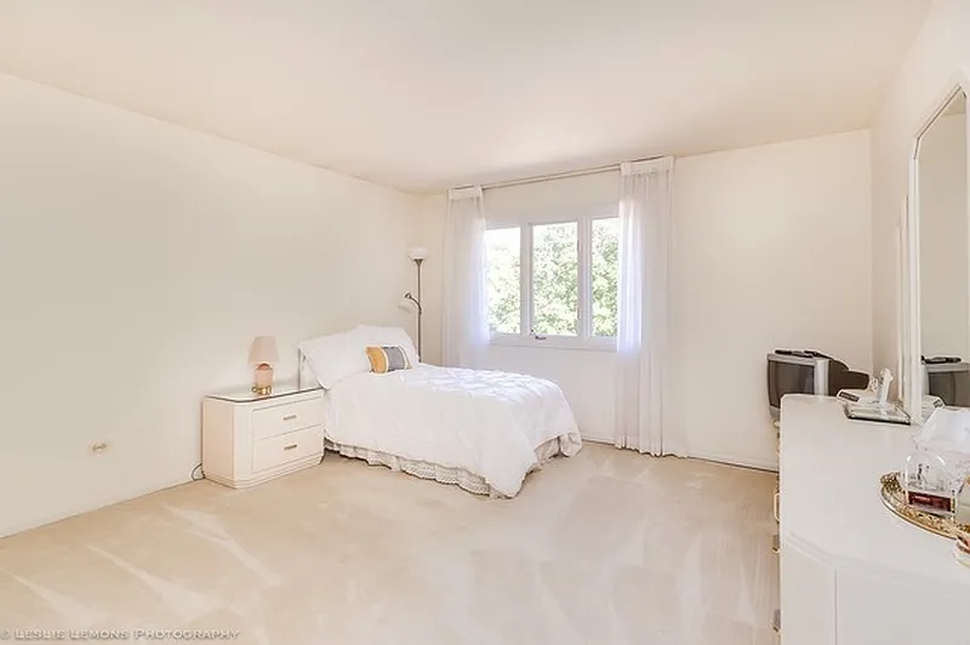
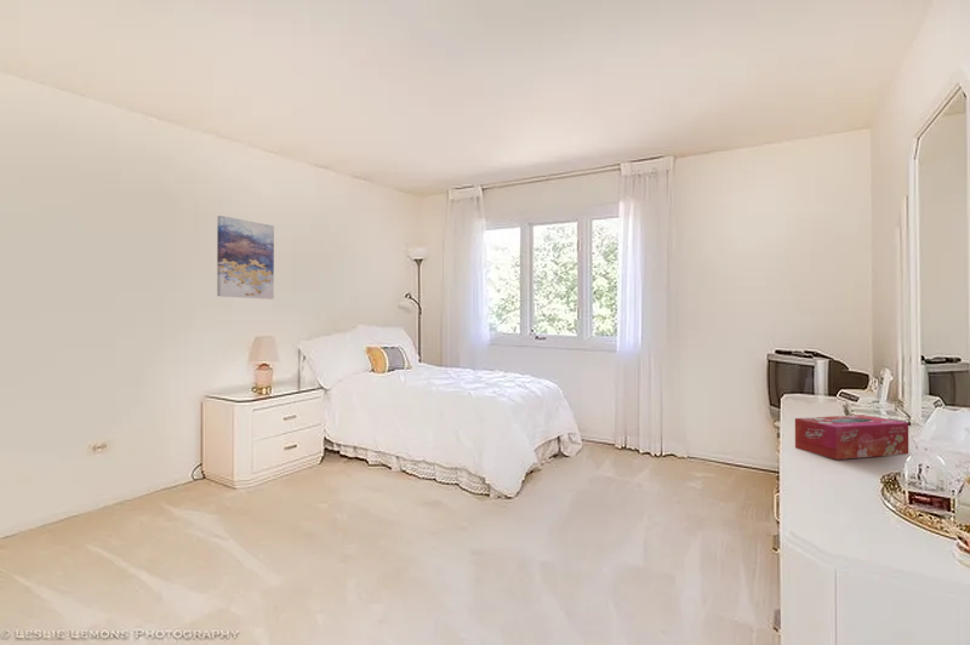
+ wall art [216,215,275,301]
+ tissue box [794,413,909,461]
